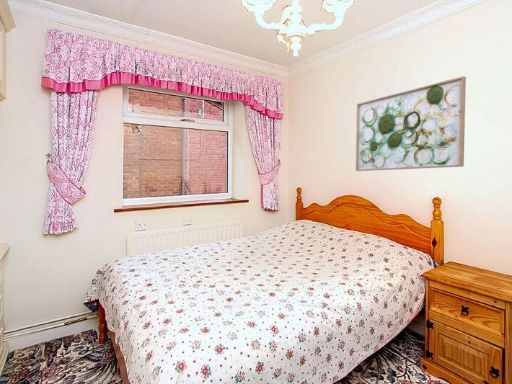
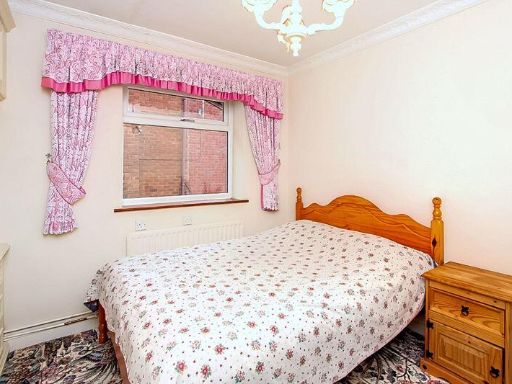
- wall art [355,75,467,172]
